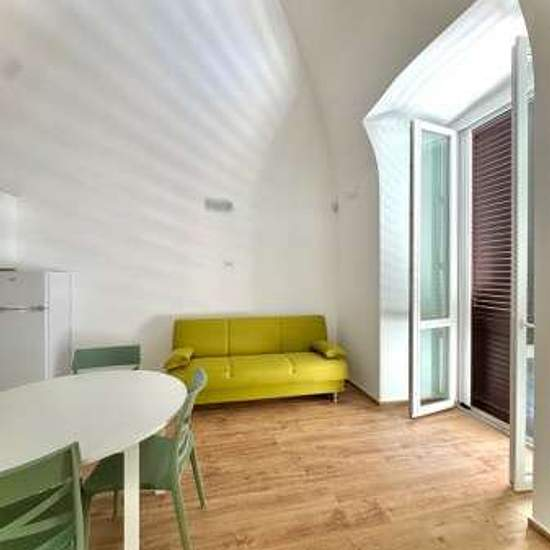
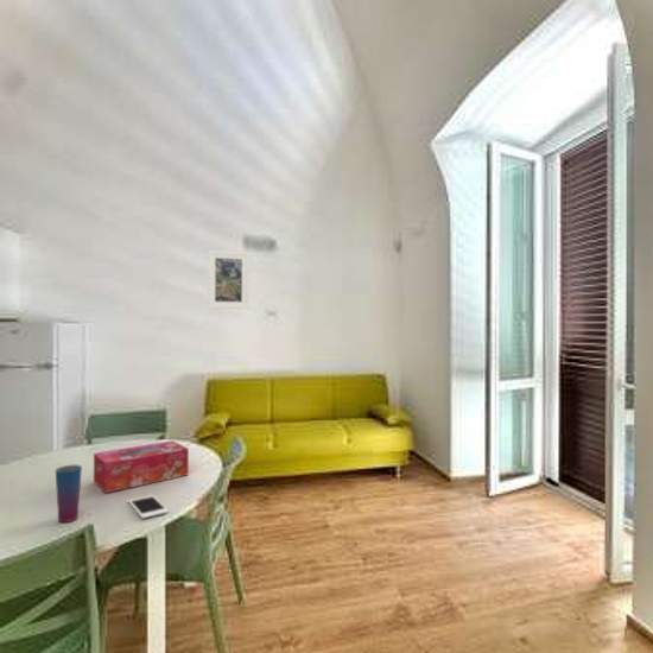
+ cup [55,463,83,524]
+ tissue box [93,439,190,494]
+ cell phone [127,494,170,520]
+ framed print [207,249,251,310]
